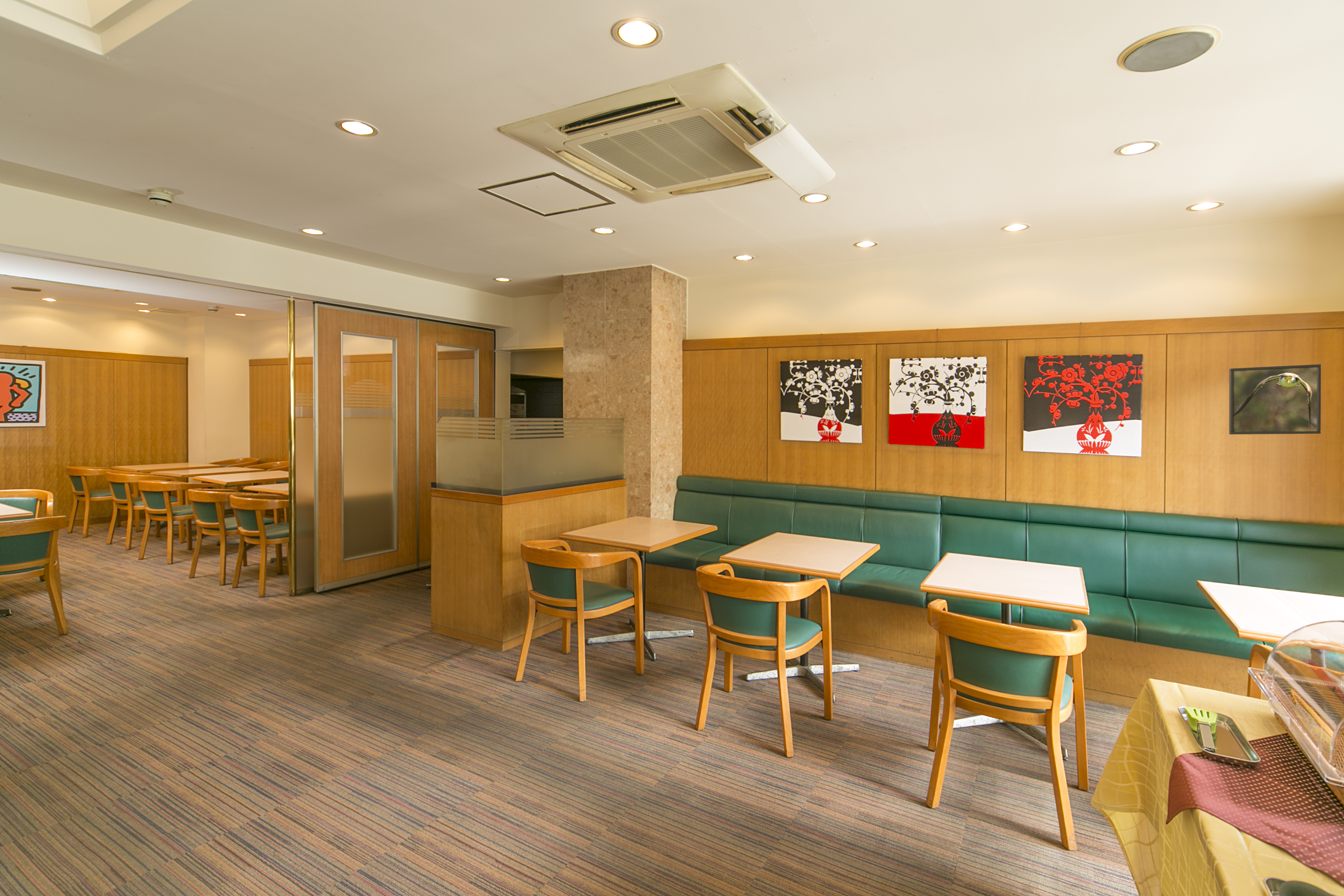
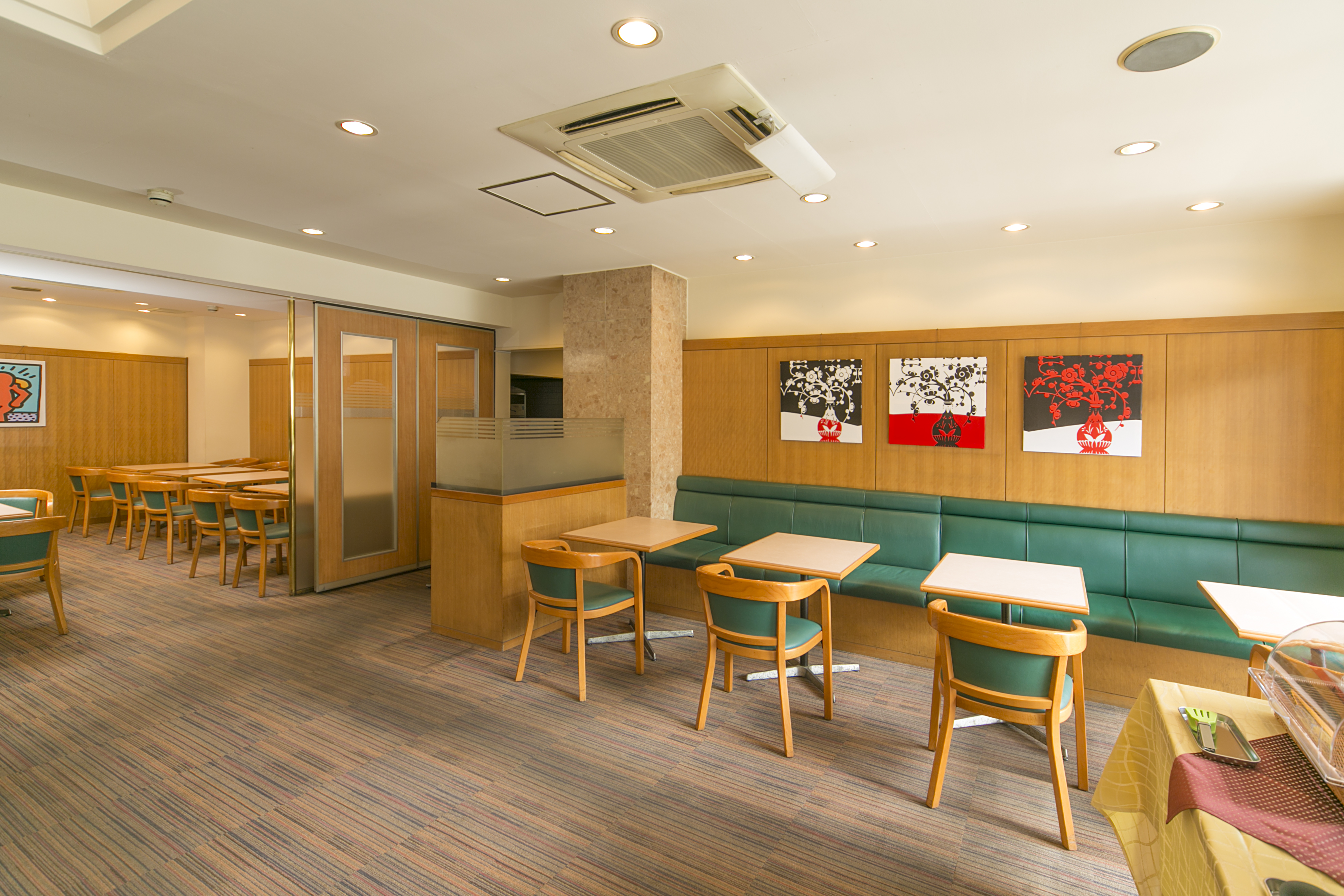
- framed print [1229,364,1321,435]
